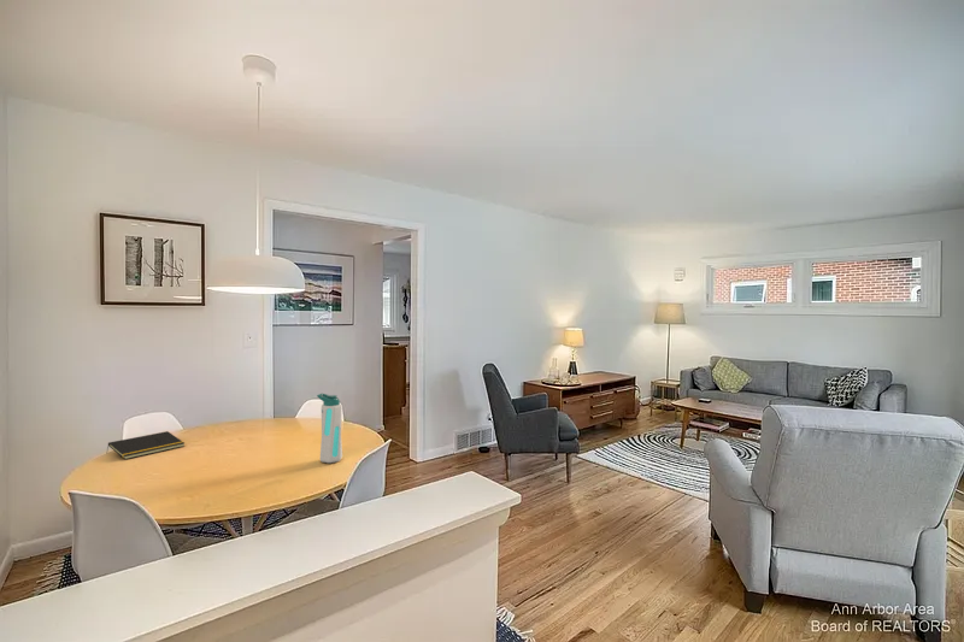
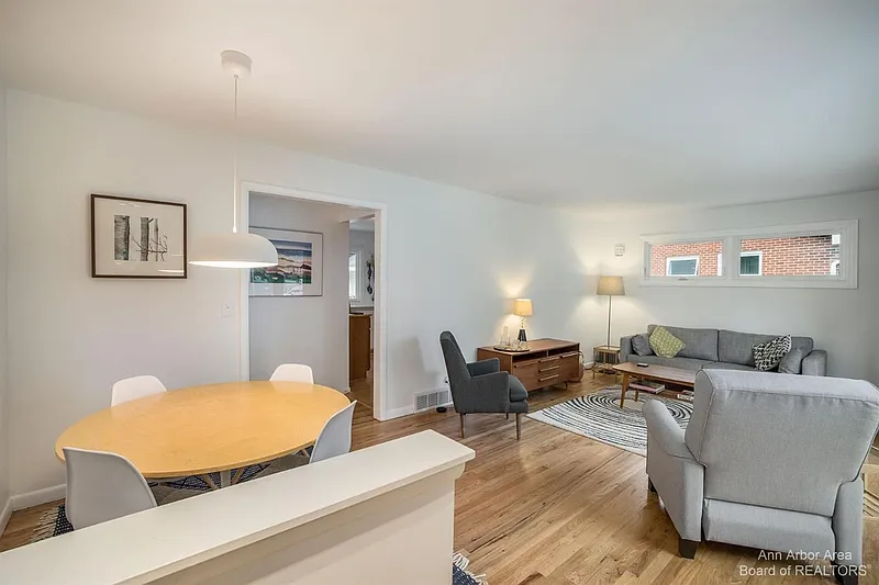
- water bottle [316,393,343,464]
- notepad [105,430,186,460]
